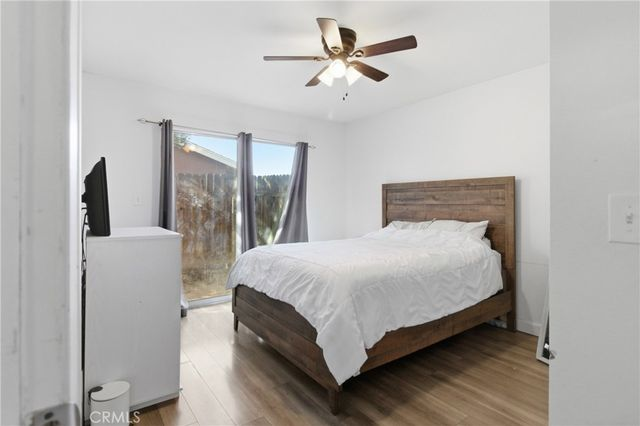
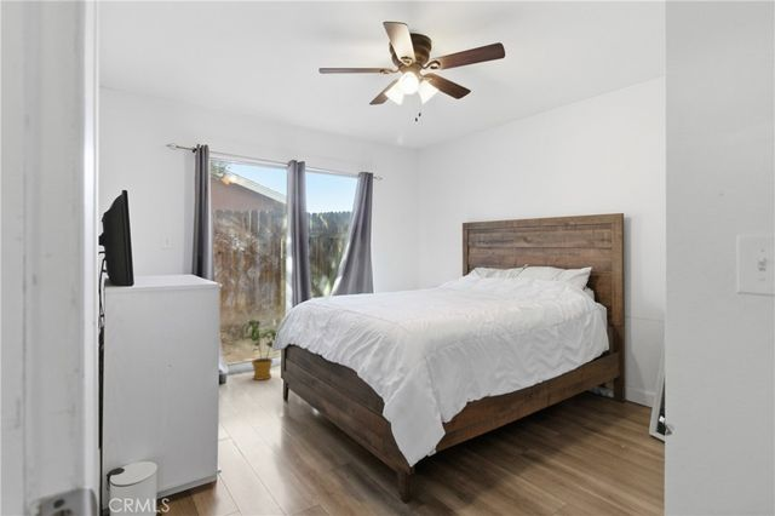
+ house plant [240,319,279,382]
